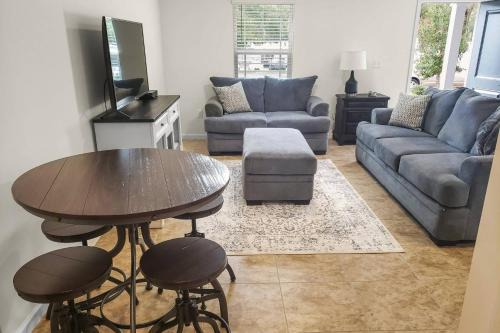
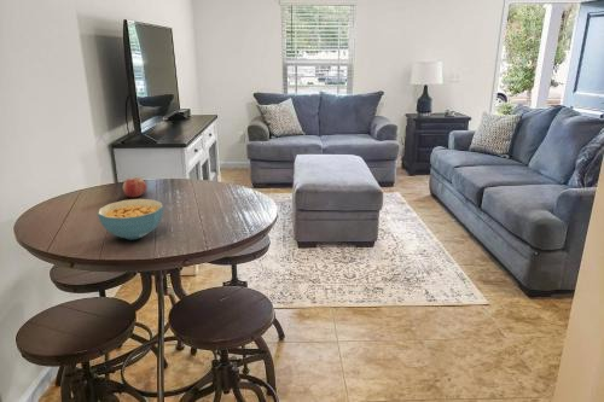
+ cereal bowl [97,198,164,240]
+ fruit [122,176,147,198]
